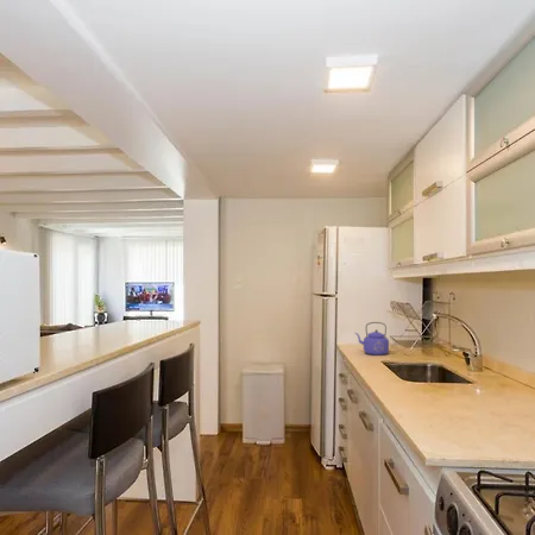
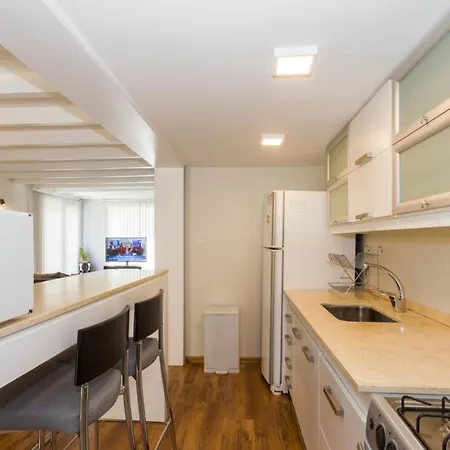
- kettle [354,321,390,357]
